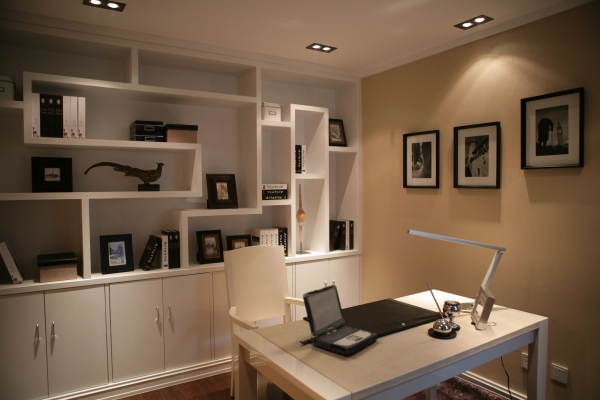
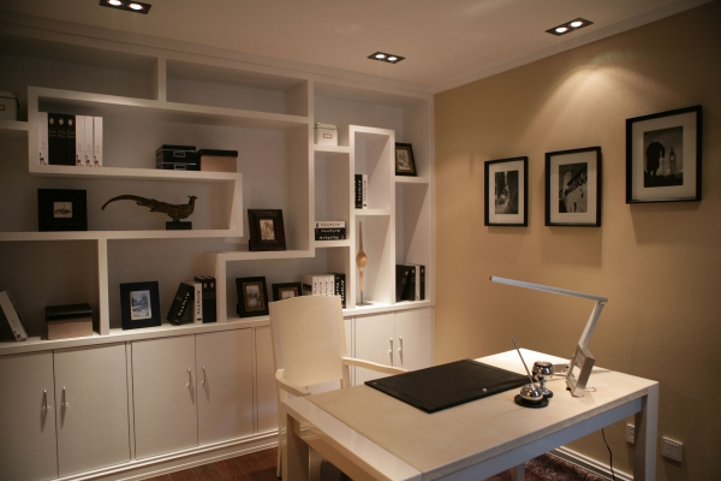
- laptop [299,284,378,356]
